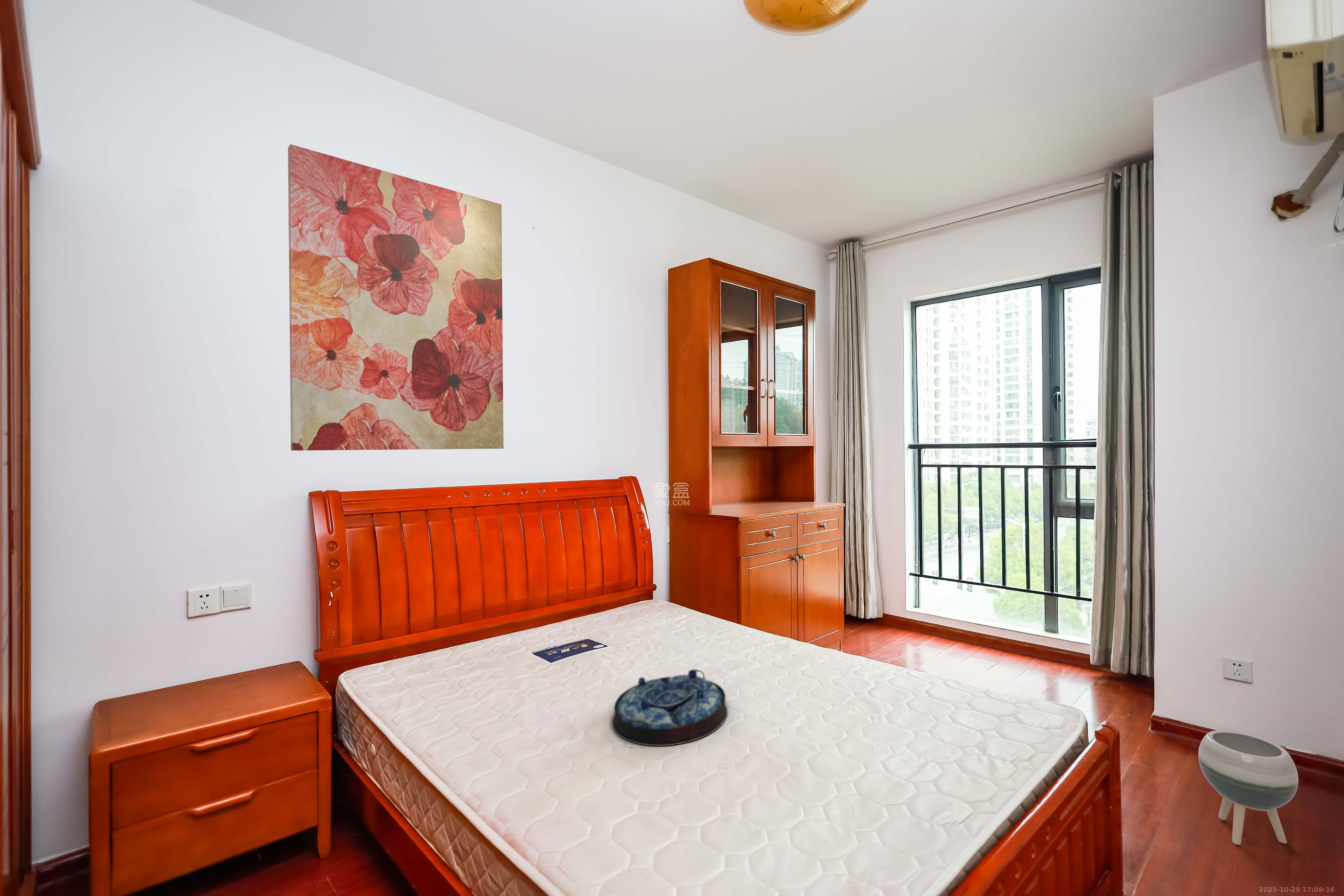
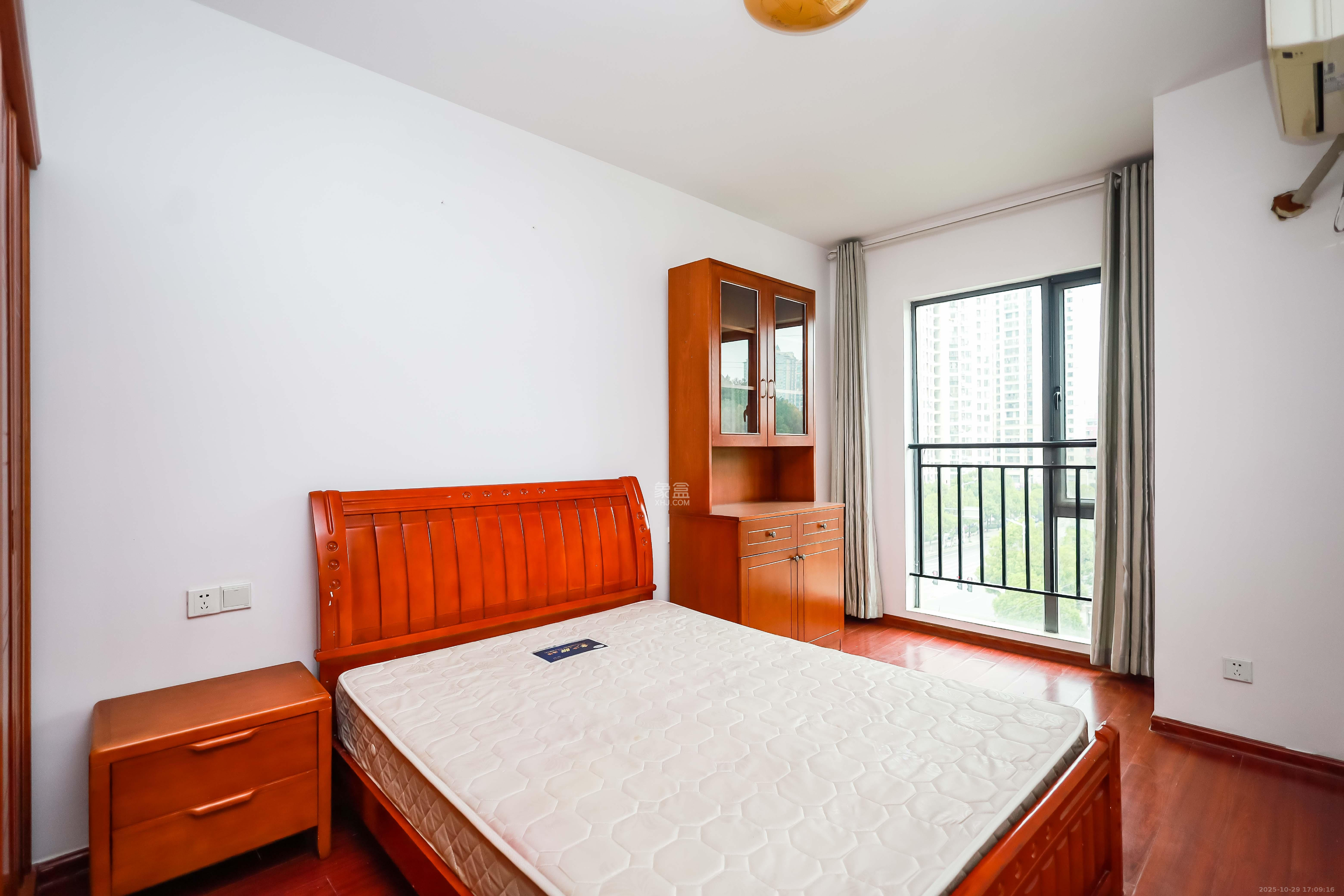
- planter [1198,730,1299,845]
- wall art [288,144,504,451]
- serving tray [612,669,728,746]
